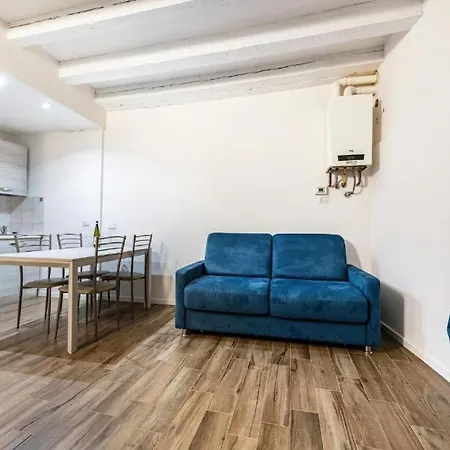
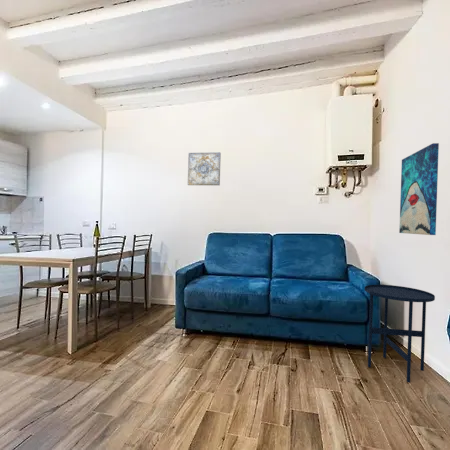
+ wall art [187,151,222,186]
+ wall art [398,142,440,236]
+ side table [364,284,436,384]
